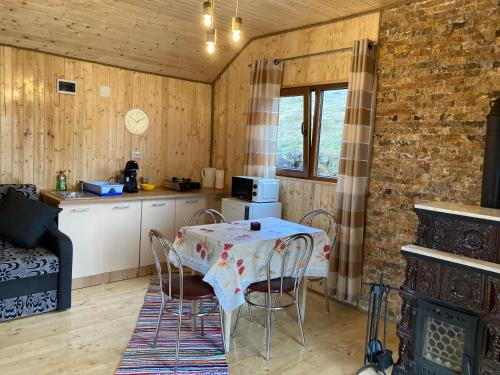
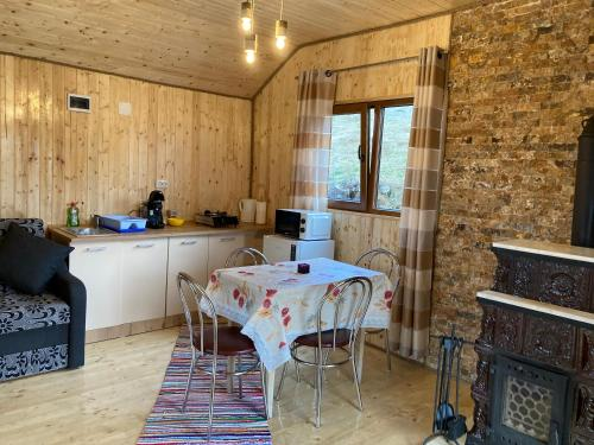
- wall clock [123,108,150,136]
